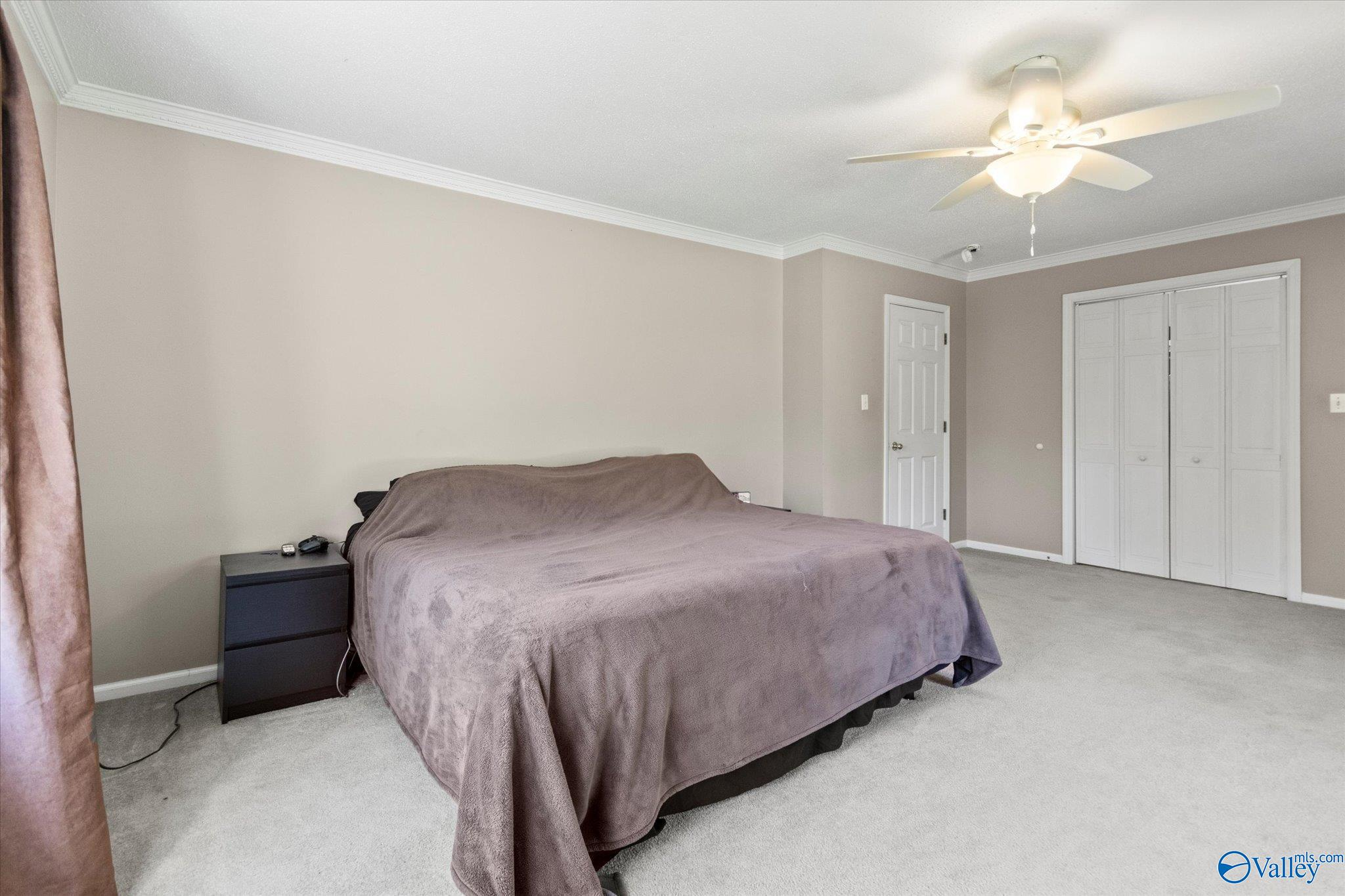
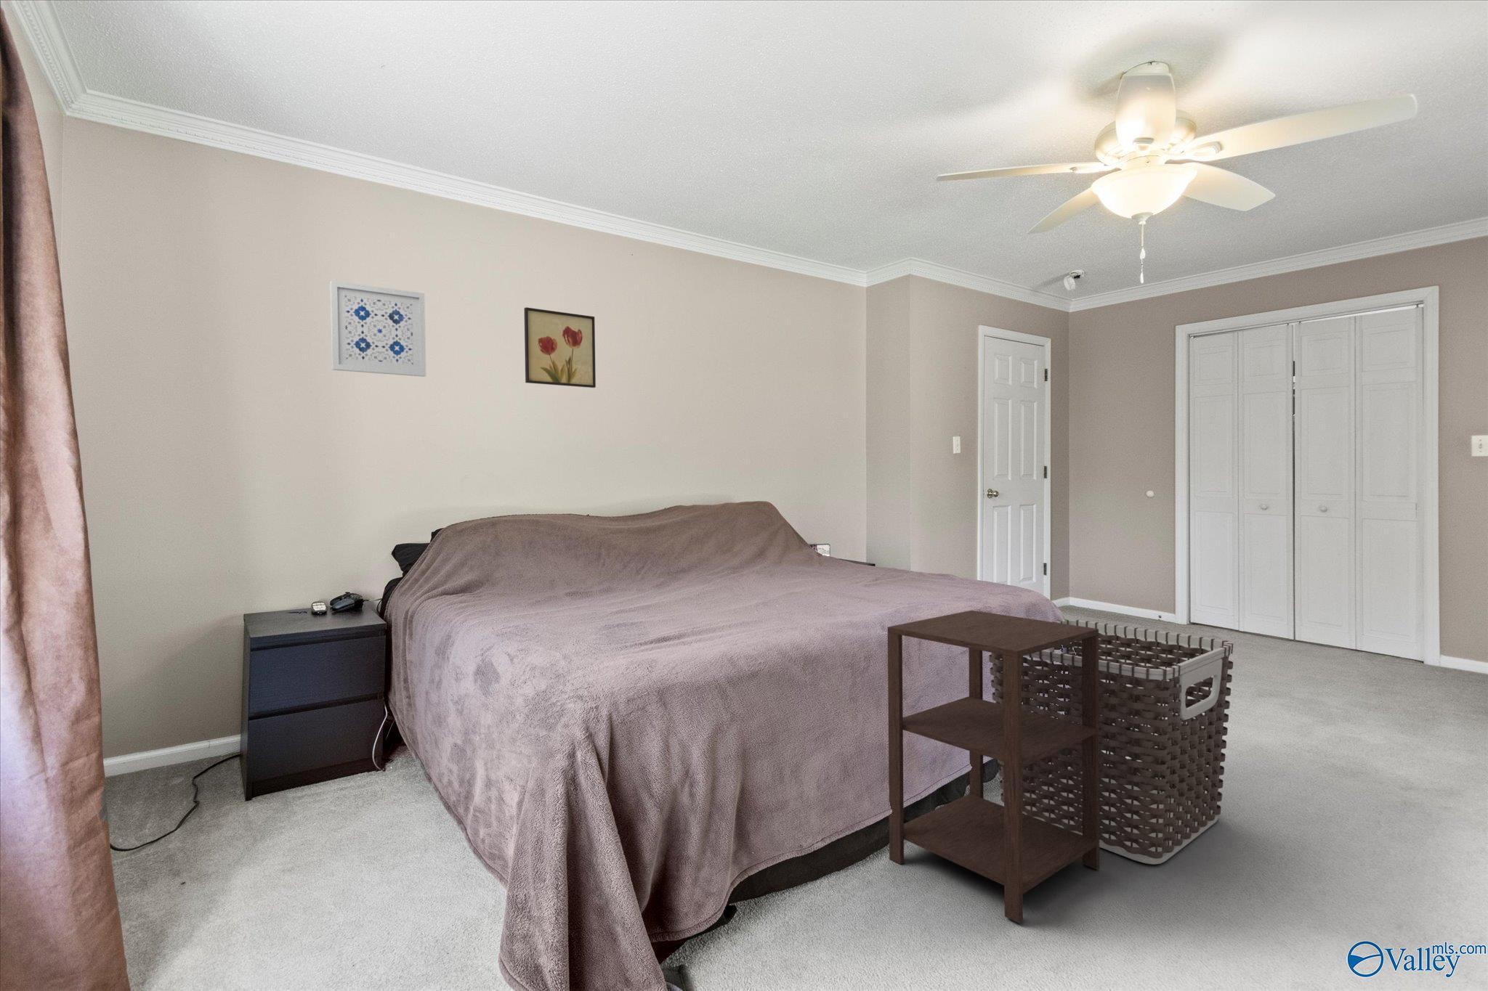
+ wall art [330,280,427,377]
+ side table [887,609,1100,925]
+ wall art [524,306,596,388]
+ clothes hamper [988,618,1234,865]
